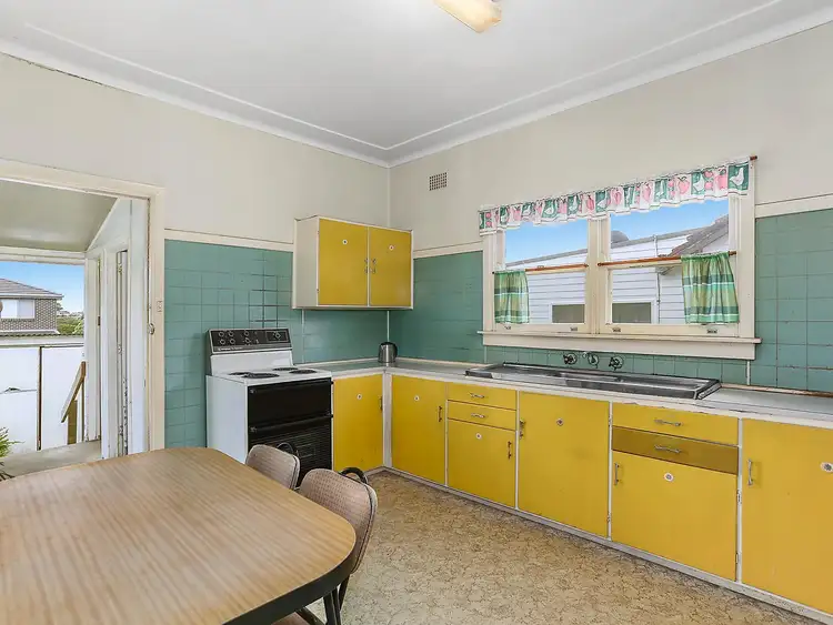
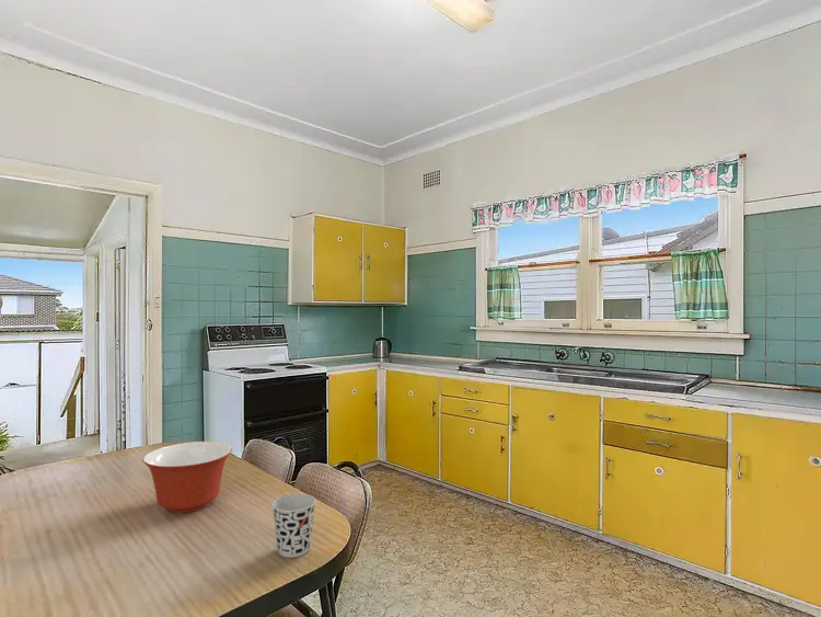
+ cup [270,492,317,559]
+ mixing bowl [141,441,233,514]
